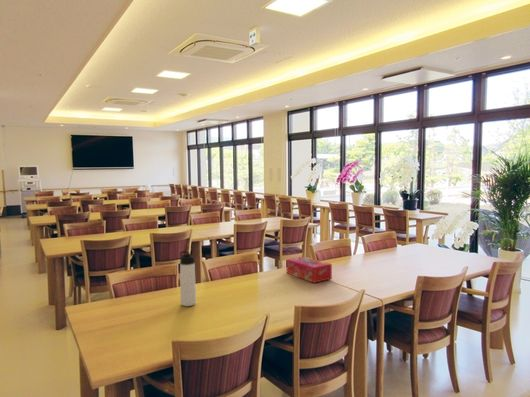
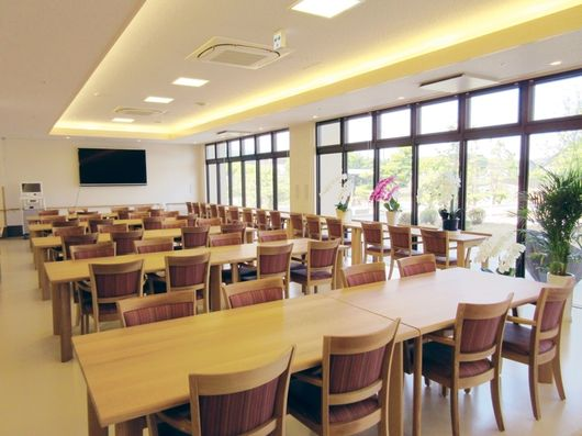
- thermos bottle [179,250,197,307]
- tissue box [285,255,333,284]
